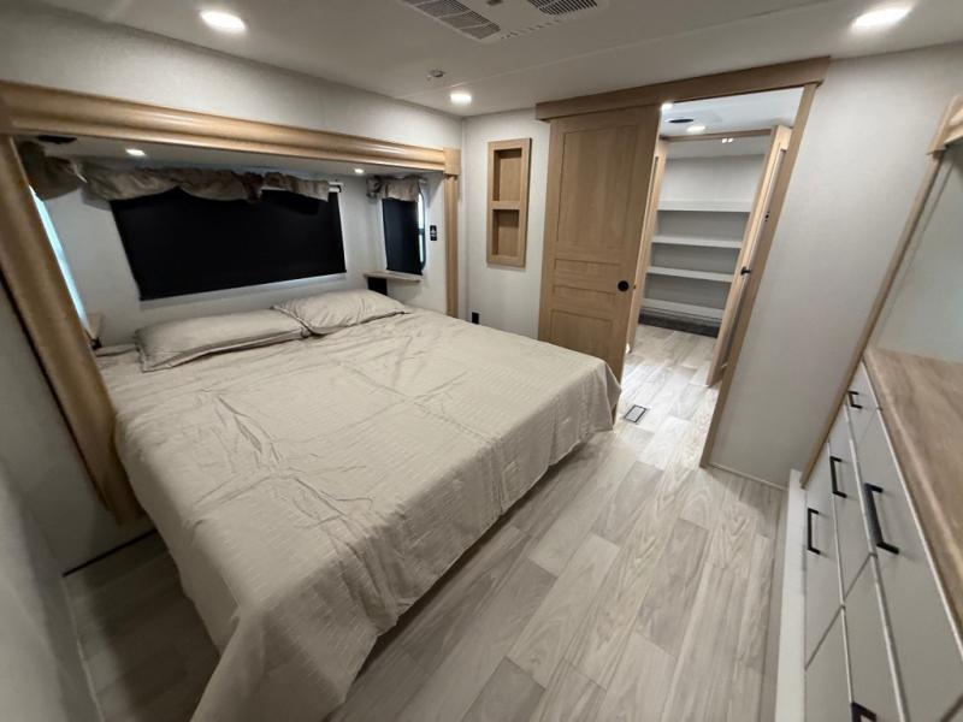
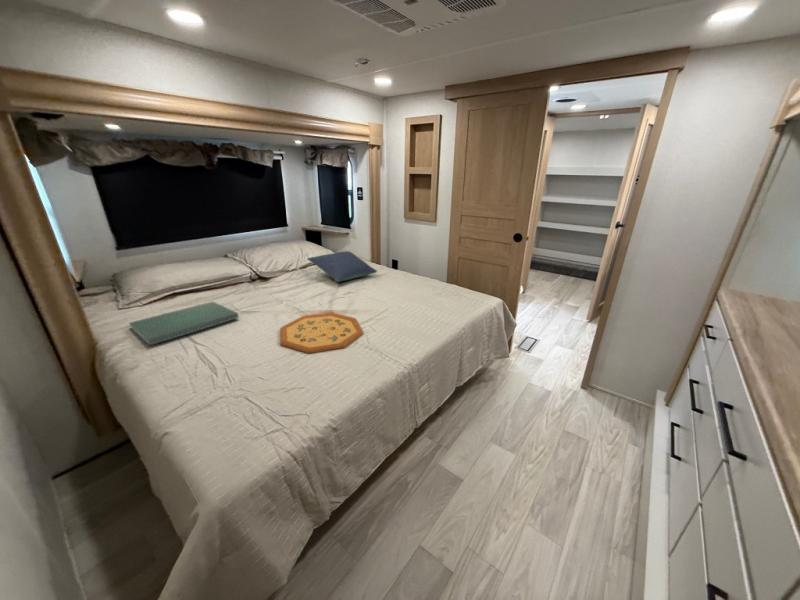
+ pillow [306,250,378,283]
+ cushion [128,301,240,346]
+ decorative tray [279,312,364,354]
